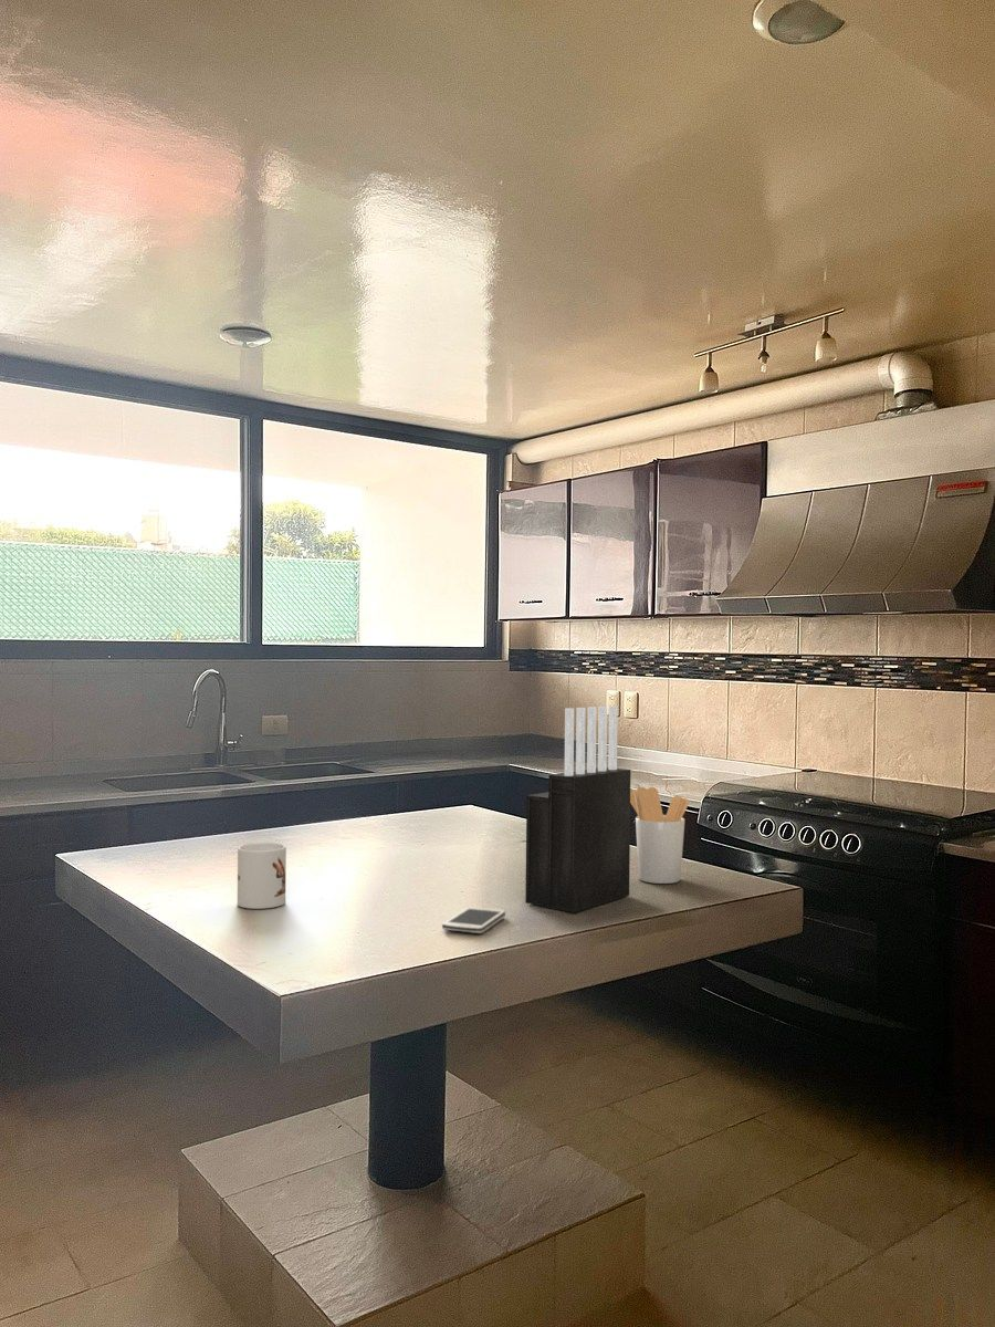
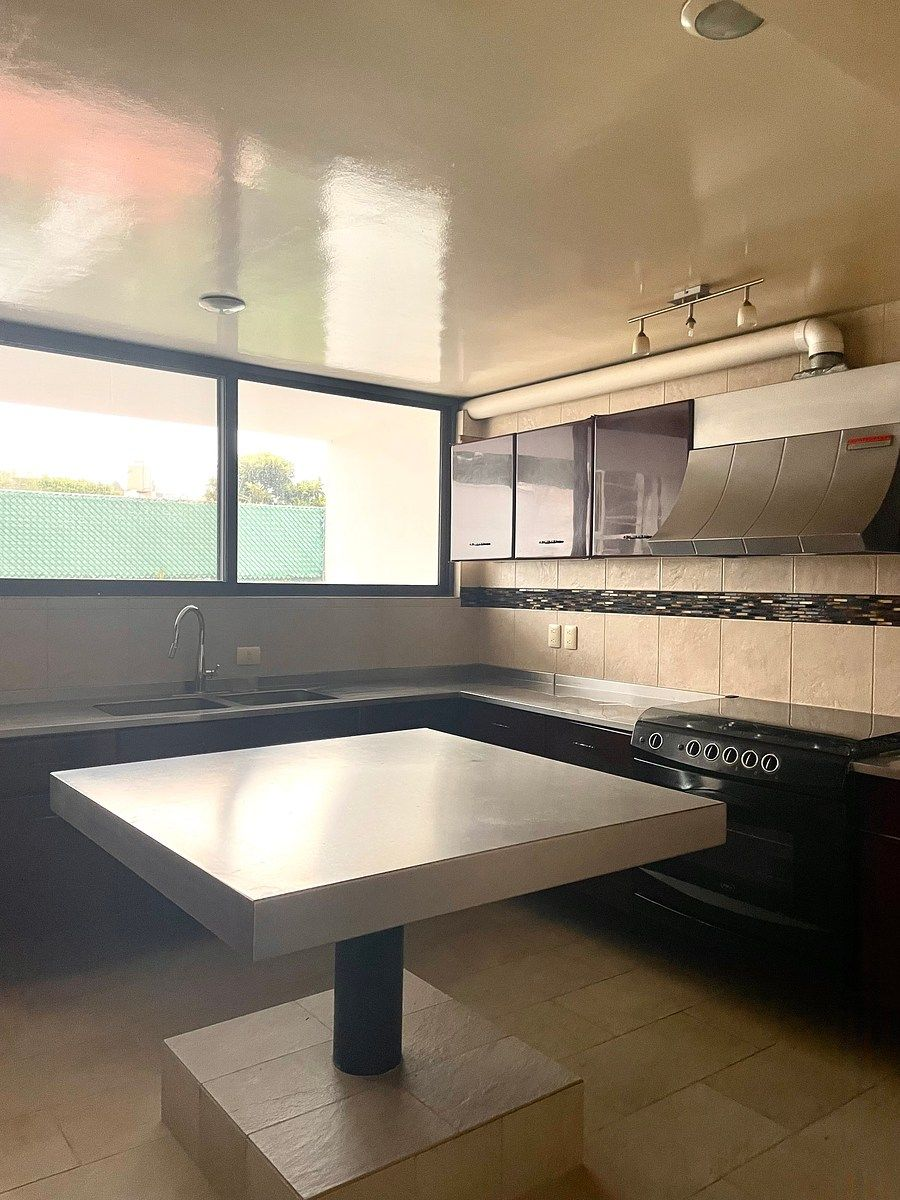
- mug [237,842,287,910]
- smartphone [441,906,506,934]
- utensil holder [630,786,690,885]
- knife block [524,704,631,915]
